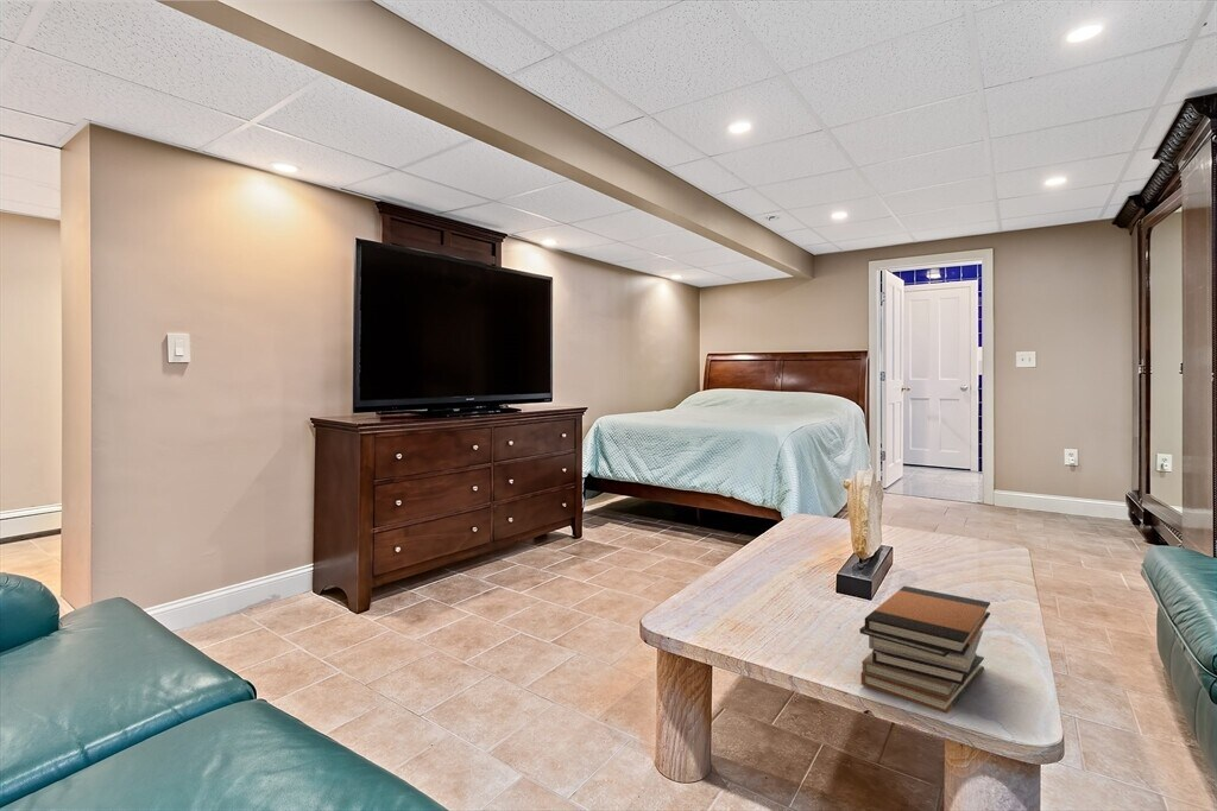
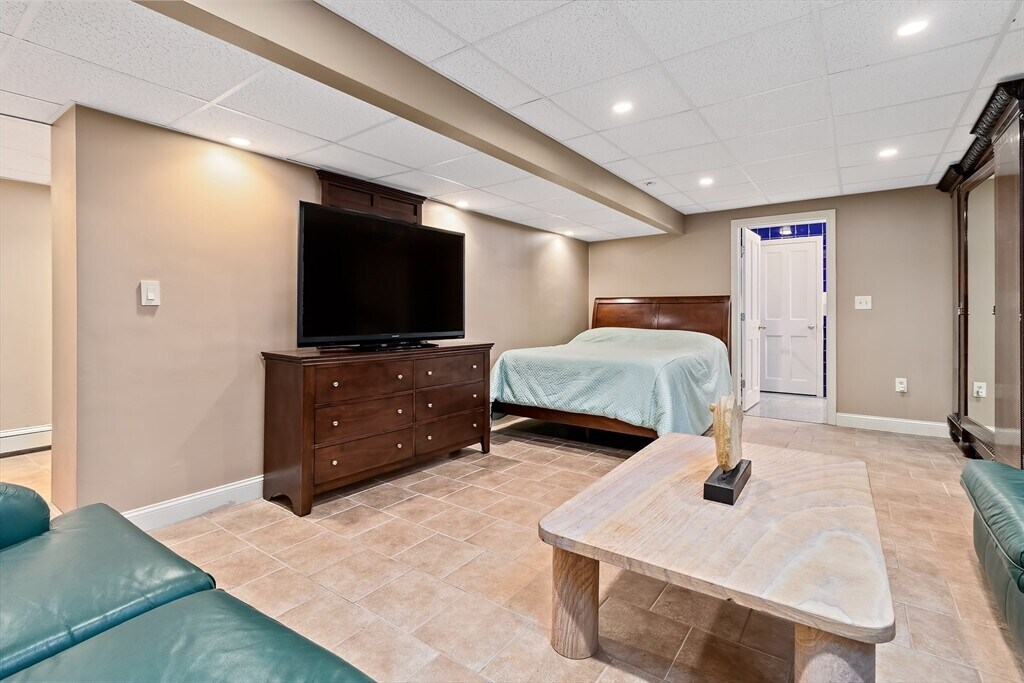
- book stack [858,585,991,715]
